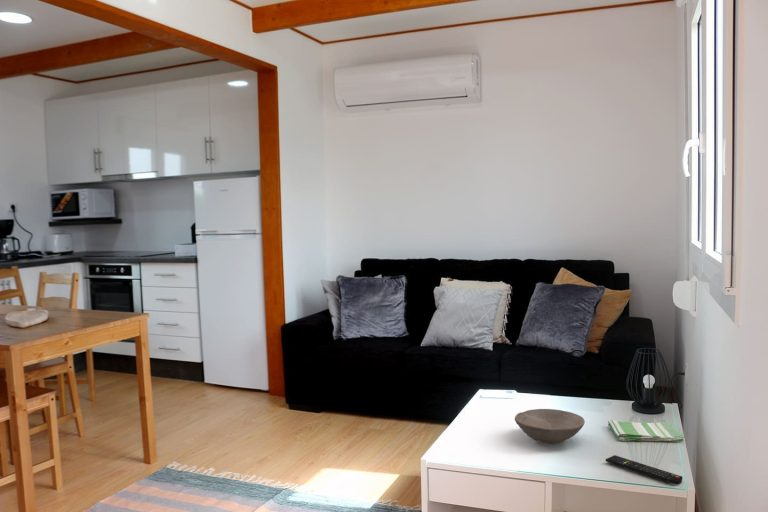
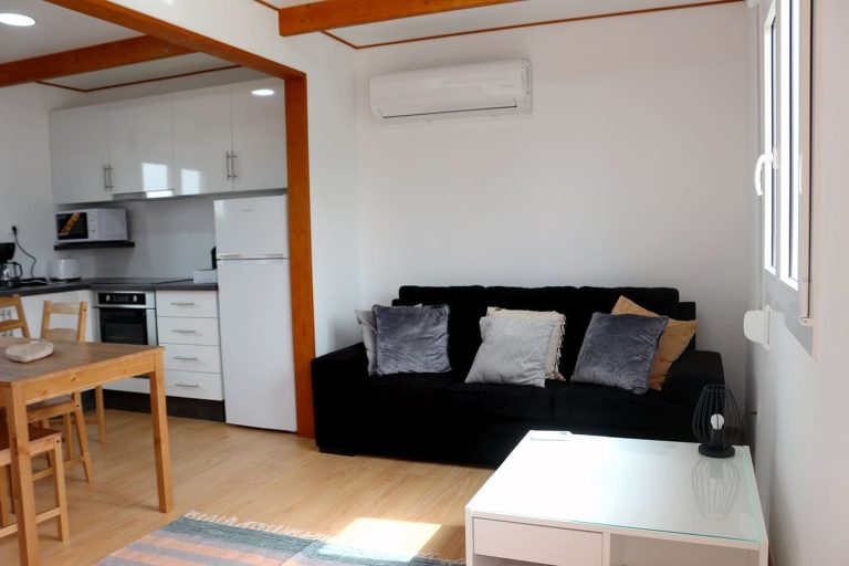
- dish towel [607,419,685,442]
- remote control [605,454,684,486]
- bowl [514,408,586,444]
